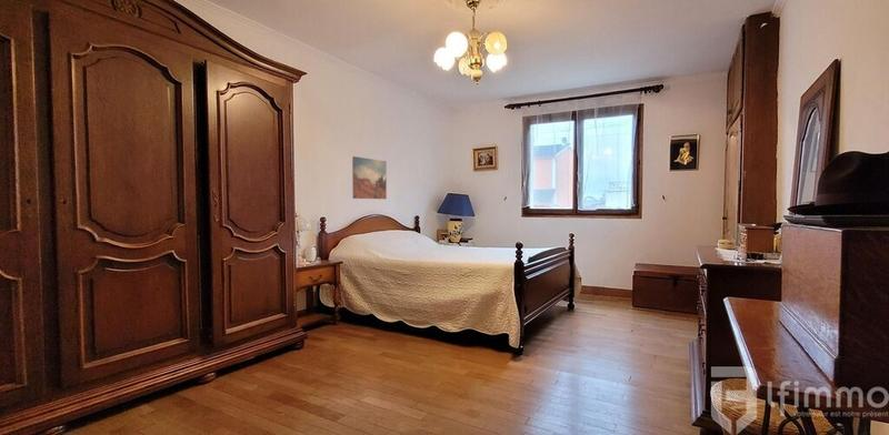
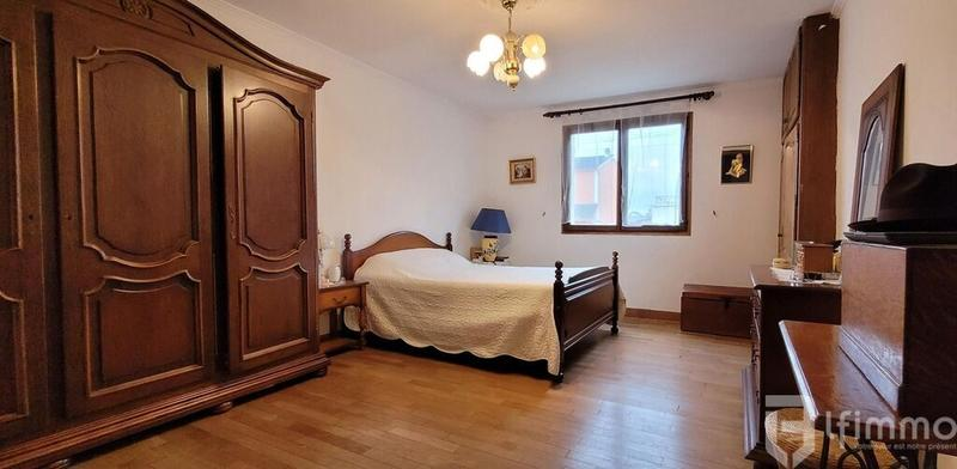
- wall art [351,155,388,200]
